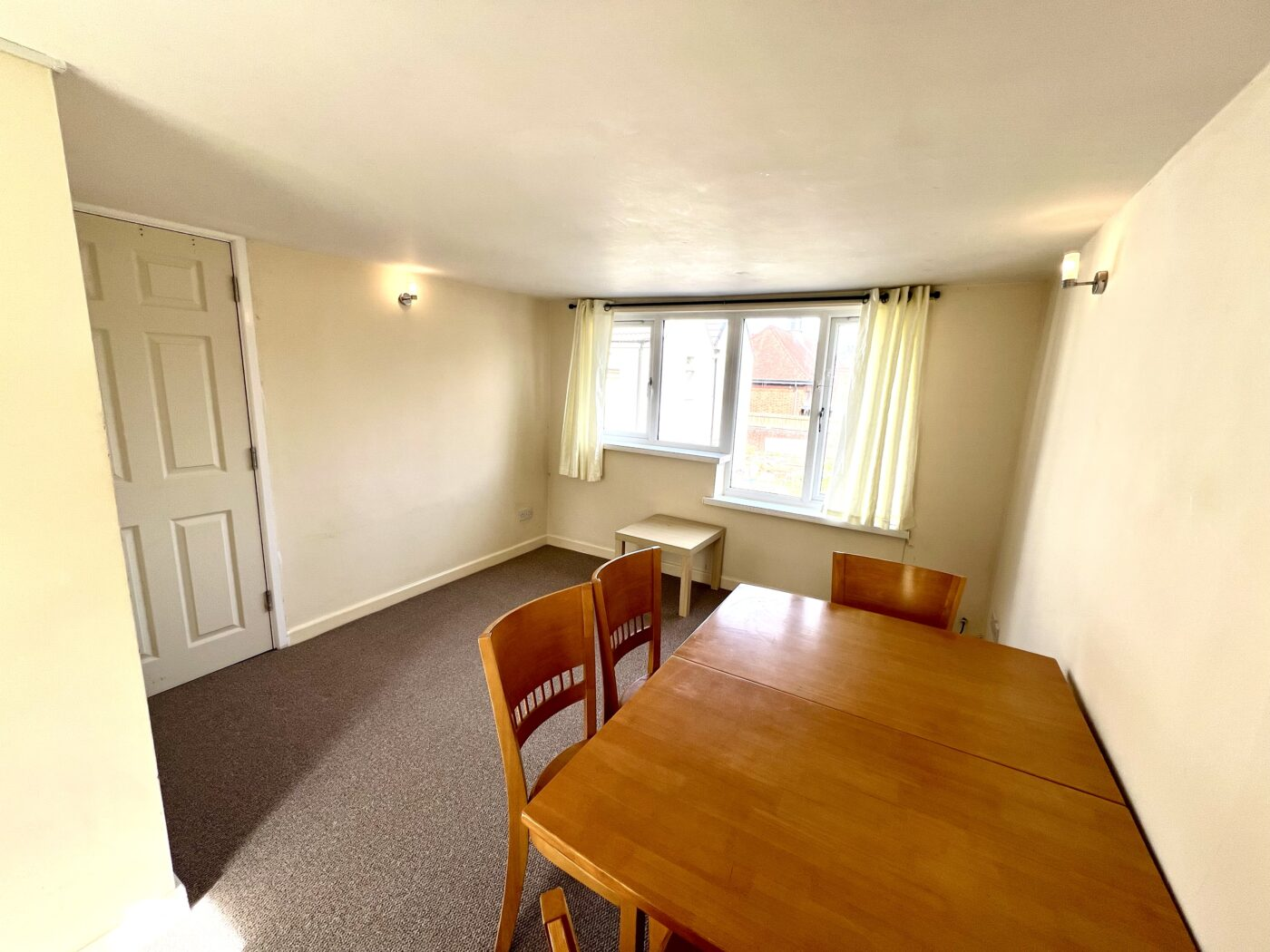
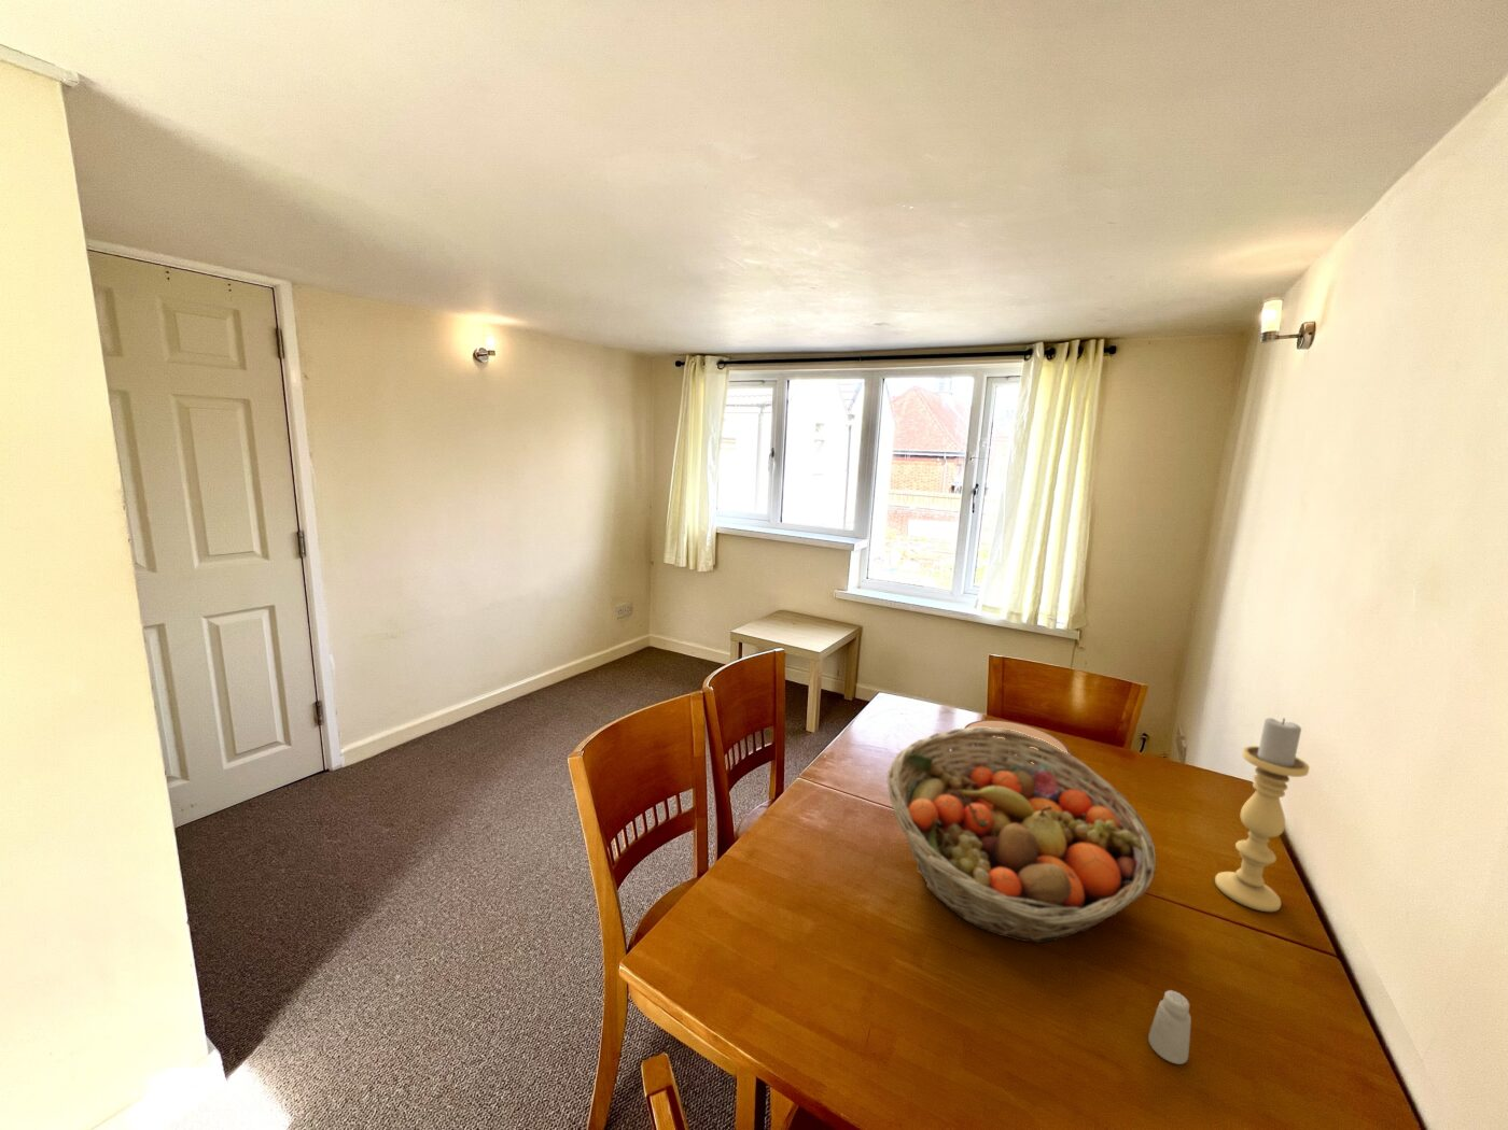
+ plate [963,719,1072,764]
+ fruit basket [886,728,1157,944]
+ candle holder [1214,717,1311,913]
+ saltshaker [1147,989,1192,1066]
